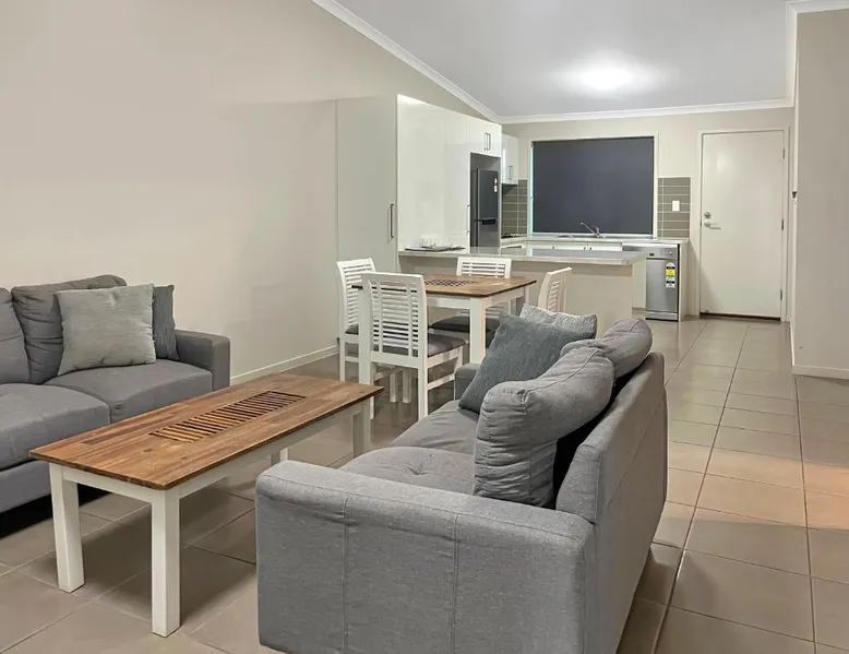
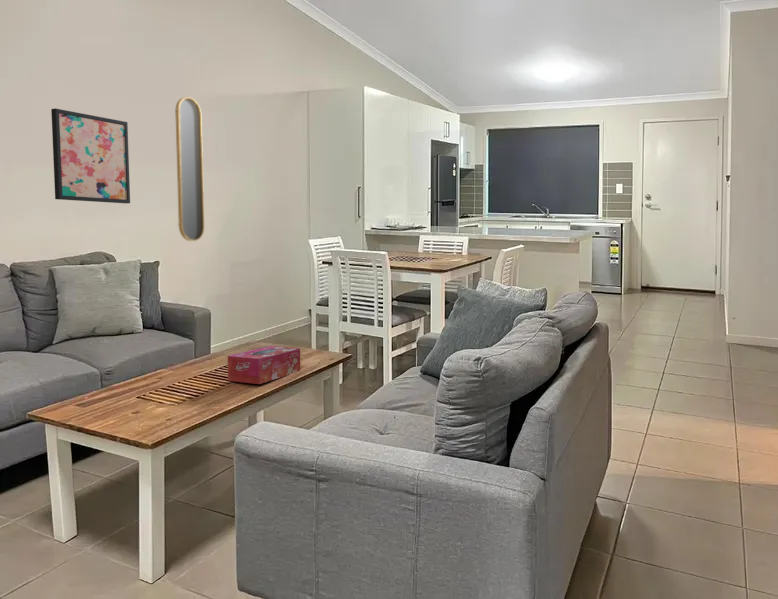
+ wall art [50,107,131,204]
+ home mirror [174,96,205,242]
+ tissue box [227,345,301,385]
